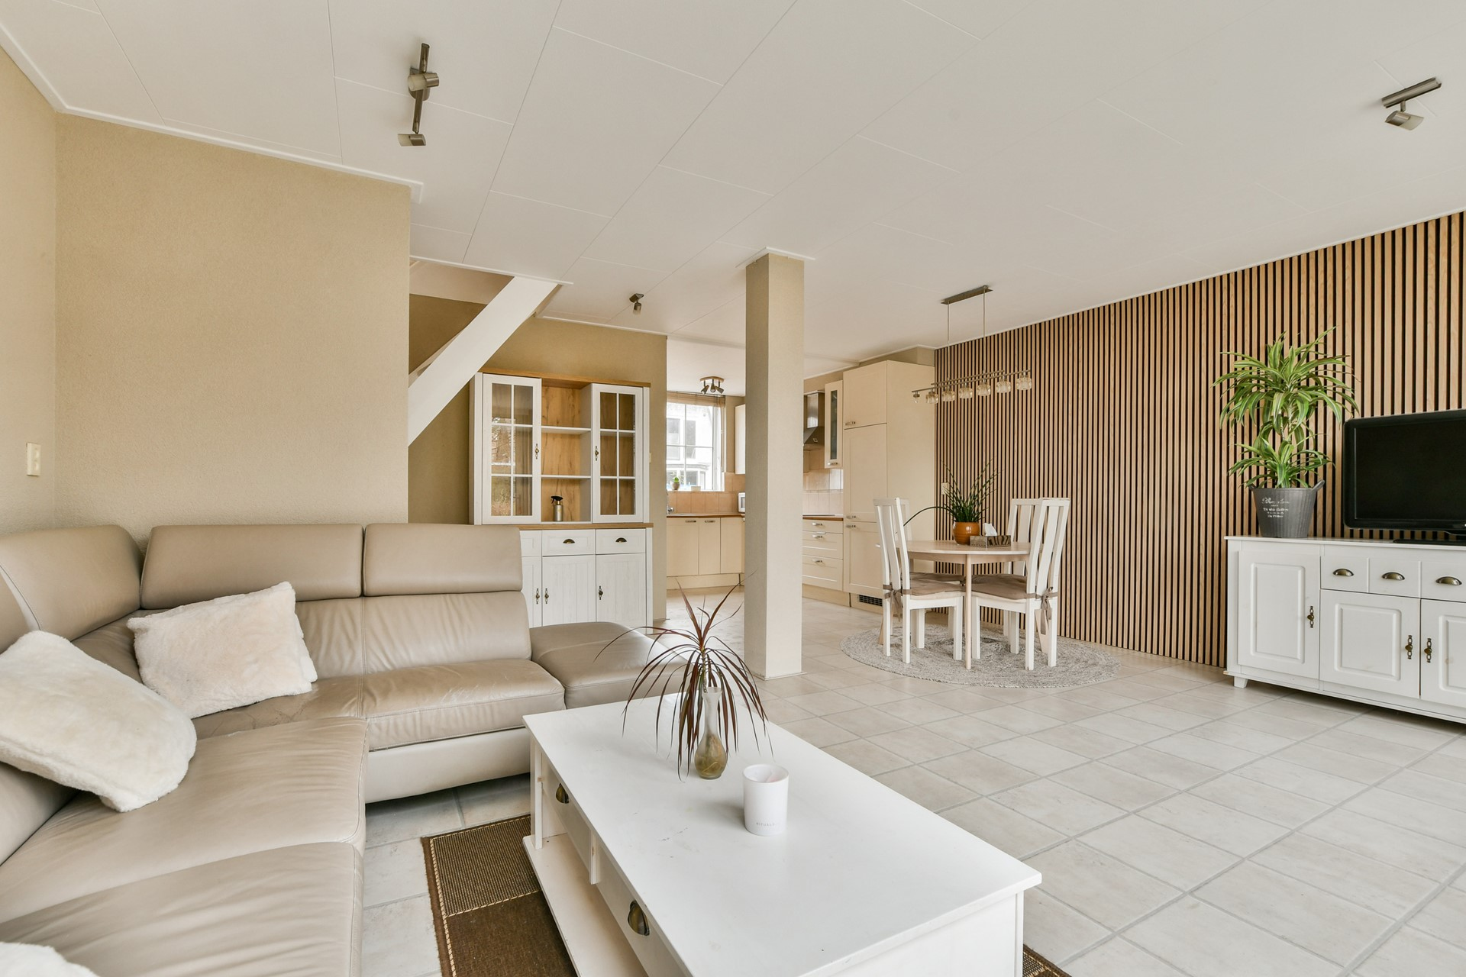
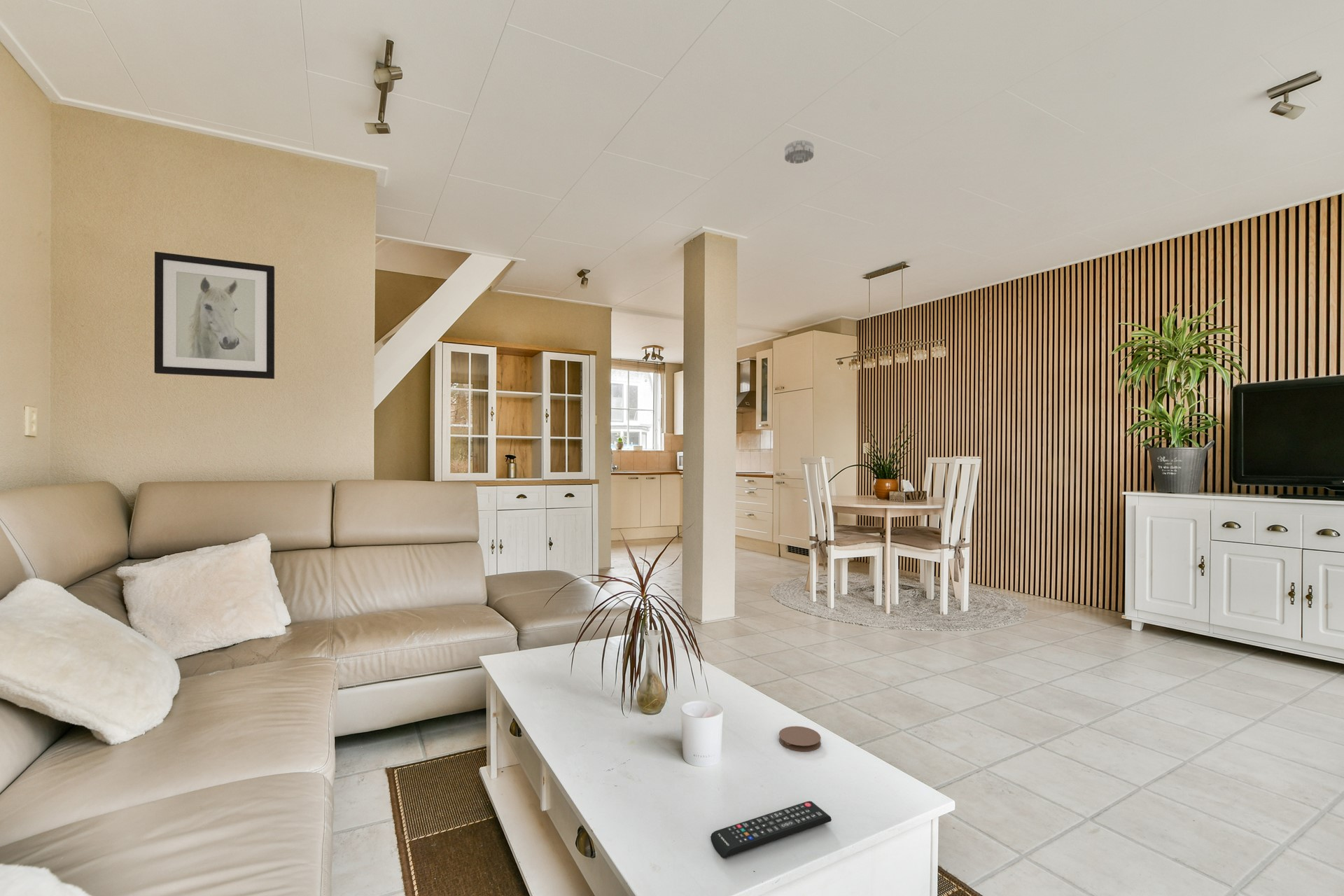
+ wall art [154,251,275,379]
+ smoke detector [784,139,815,165]
+ remote control [710,800,832,859]
+ coaster [778,725,822,752]
